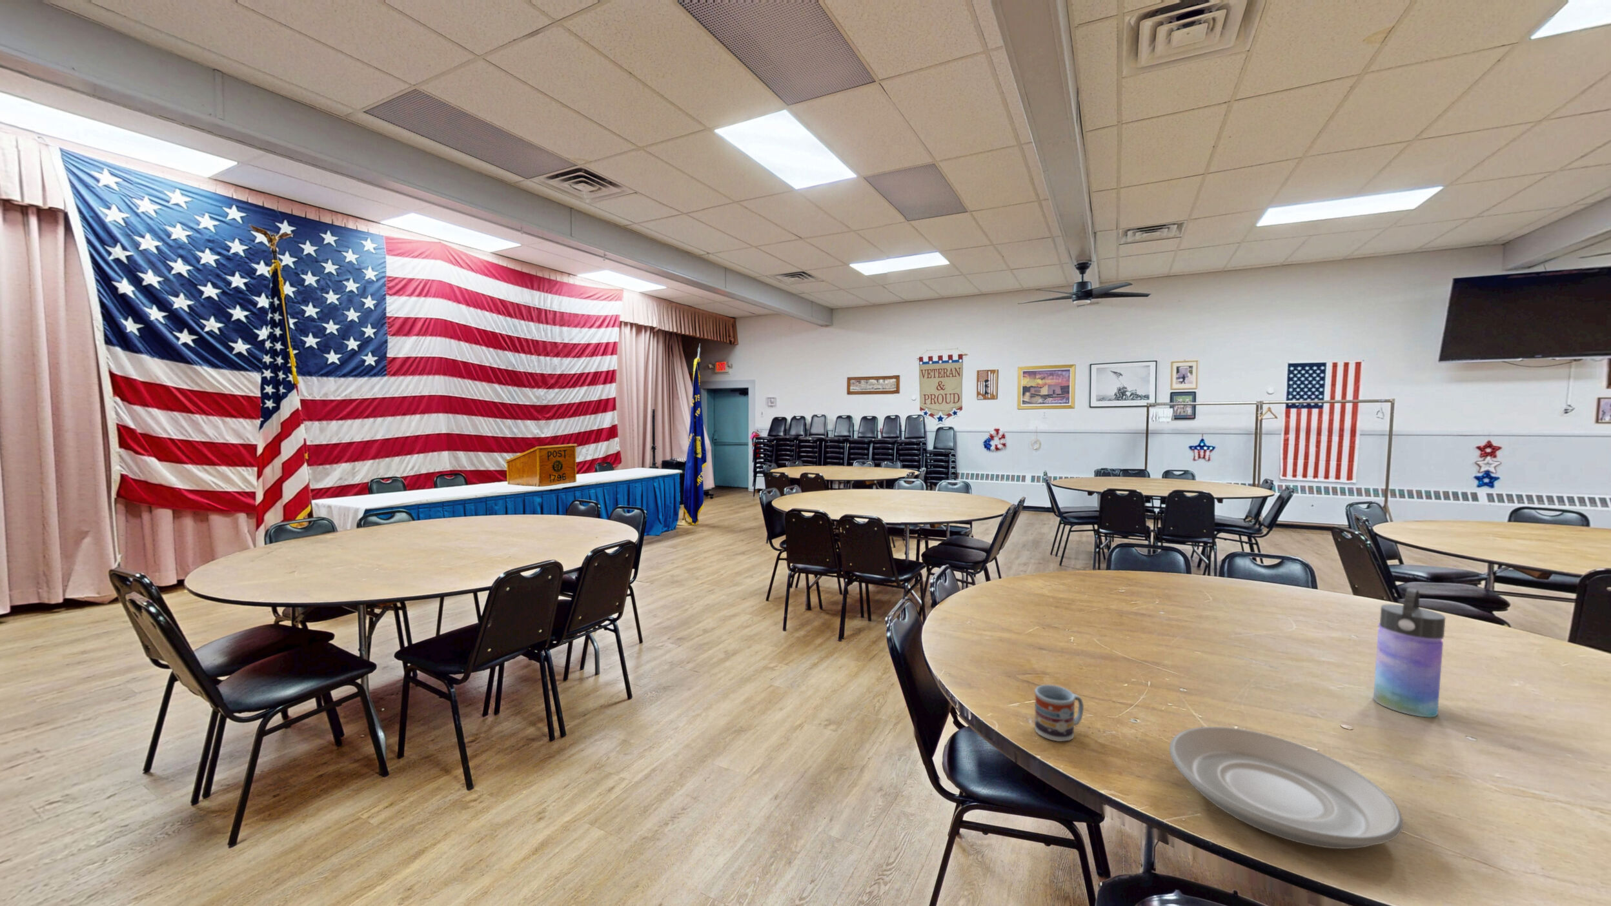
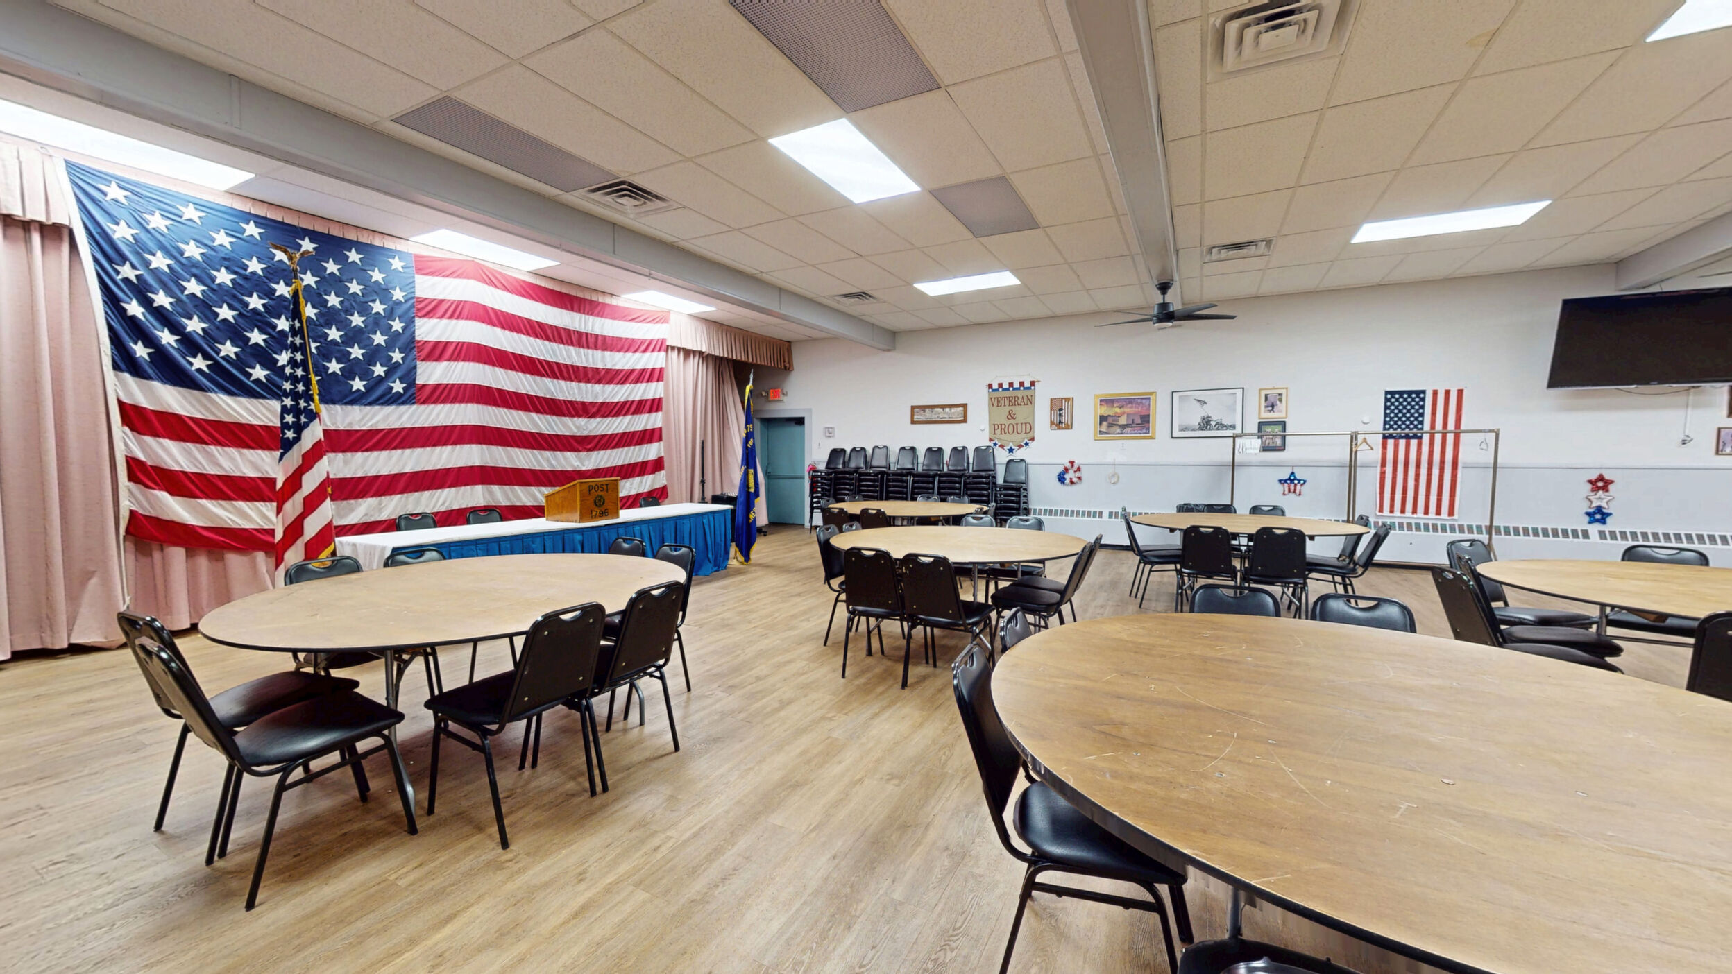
- plate [1168,726,1404,850]
- cup [1033,684,1084,742]
- water bottle [1373,587,1446,718]
